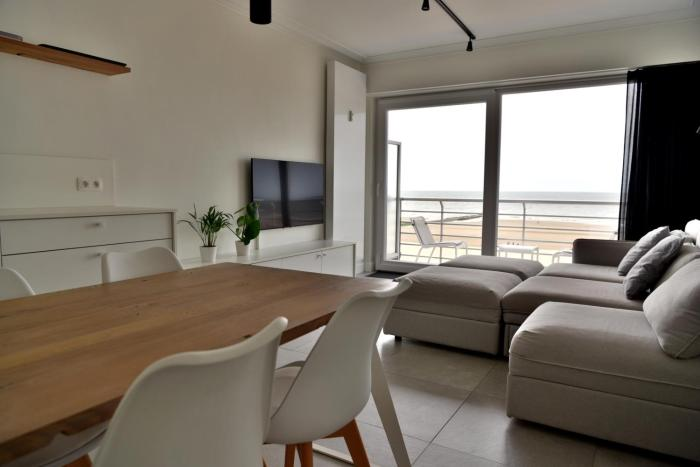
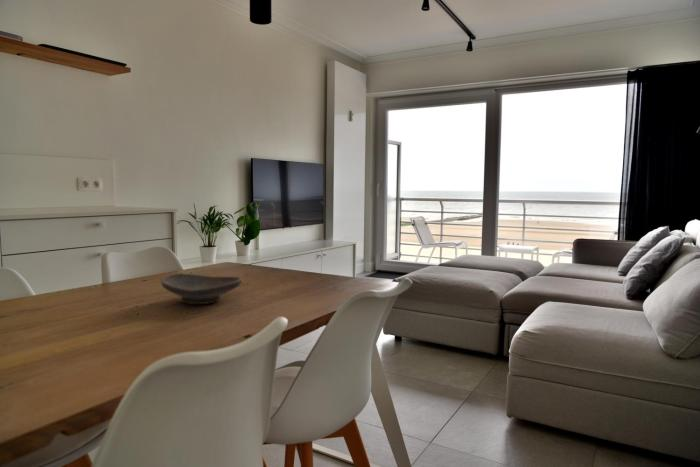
+ decorative bowl [160,273,243,305]
